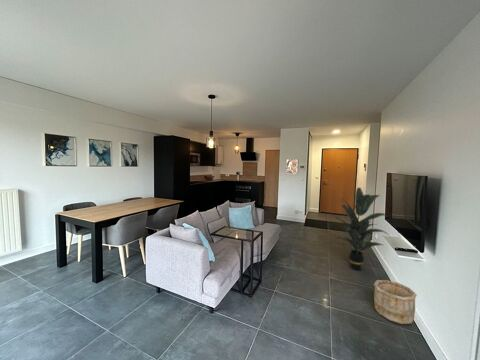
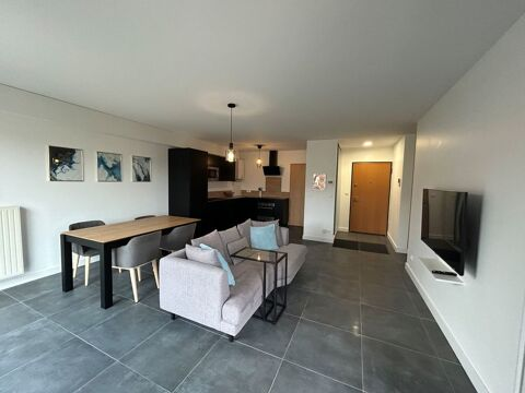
- indoor plant [334,186,390,271]
- wooden bucket [373,279,418,325]
